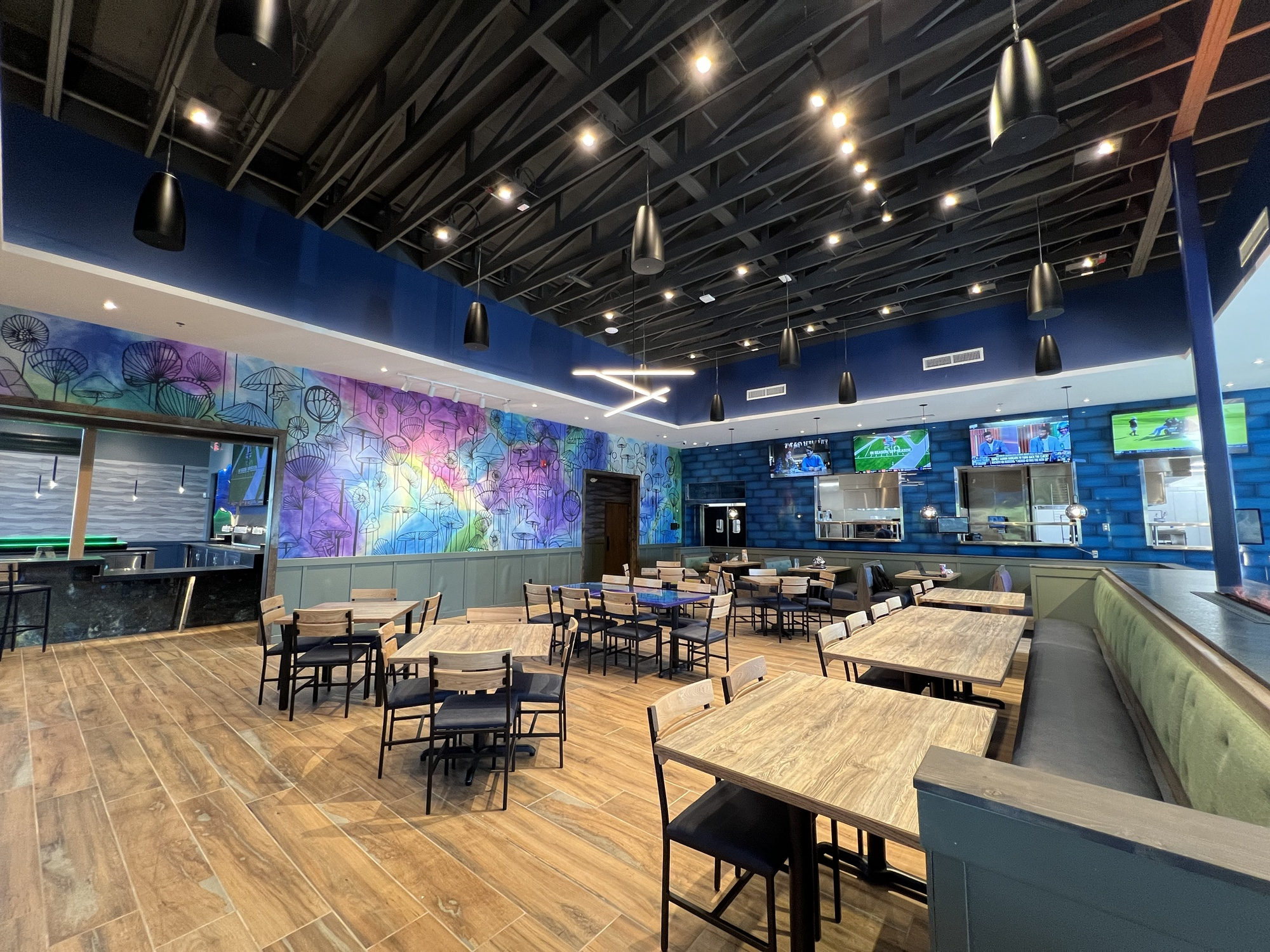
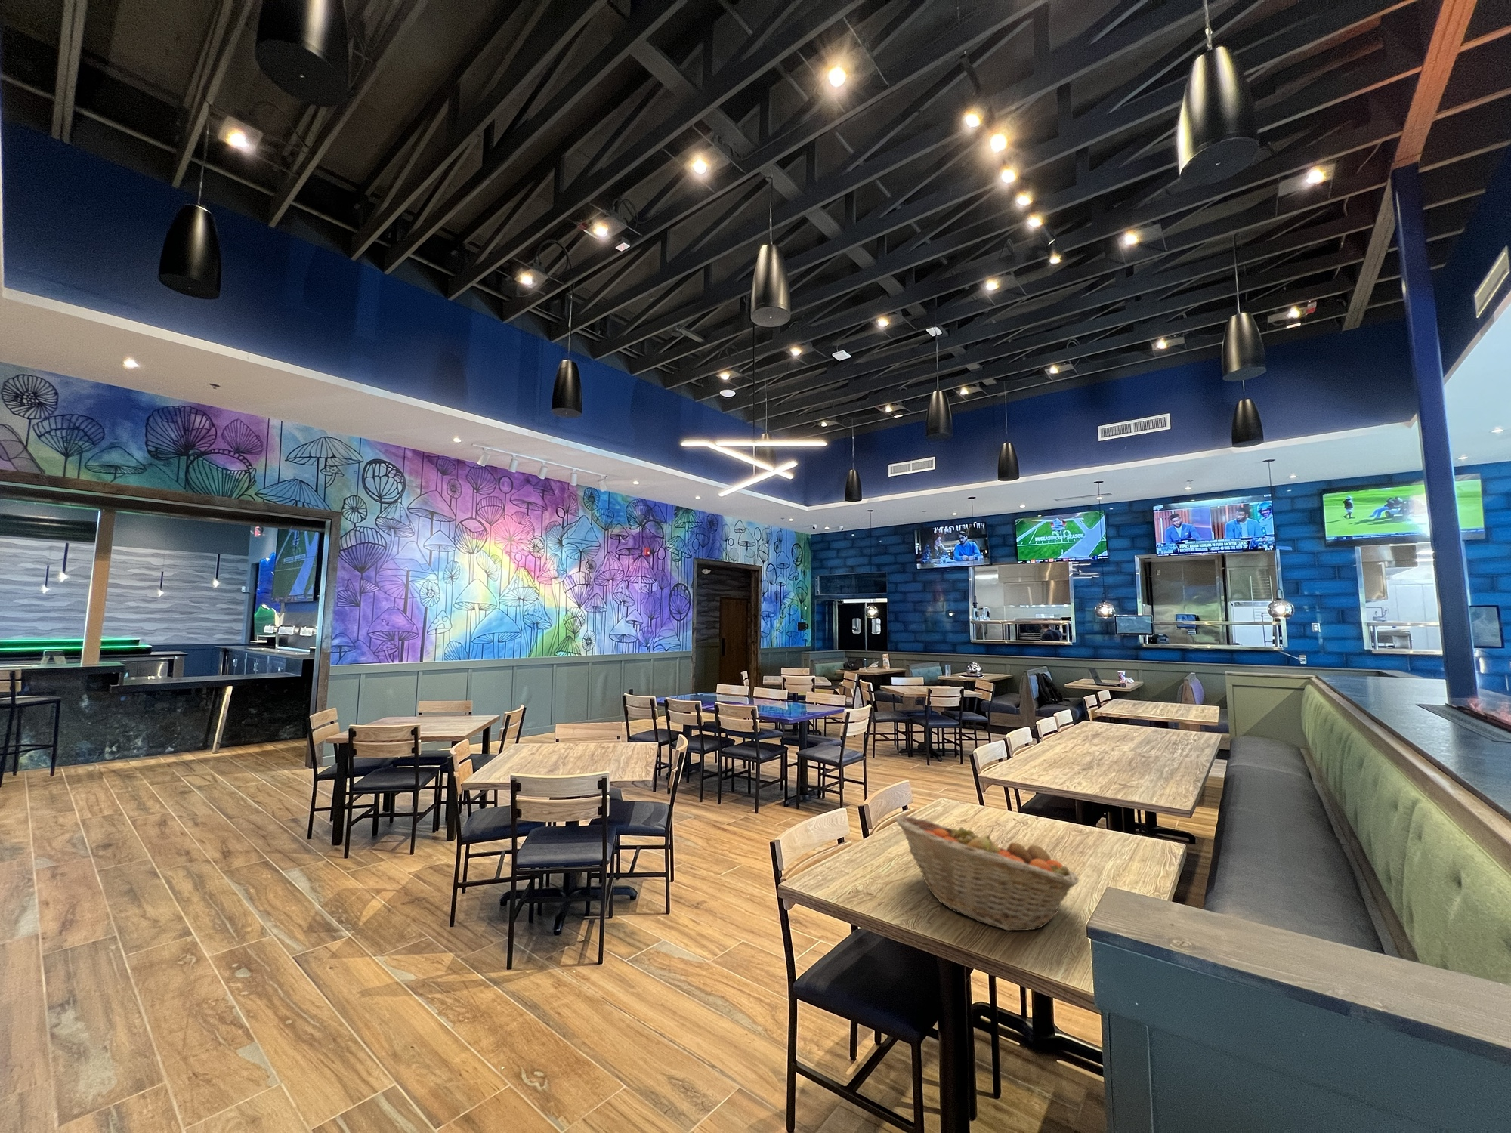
+ fruit basket [894,815,1079,932]
